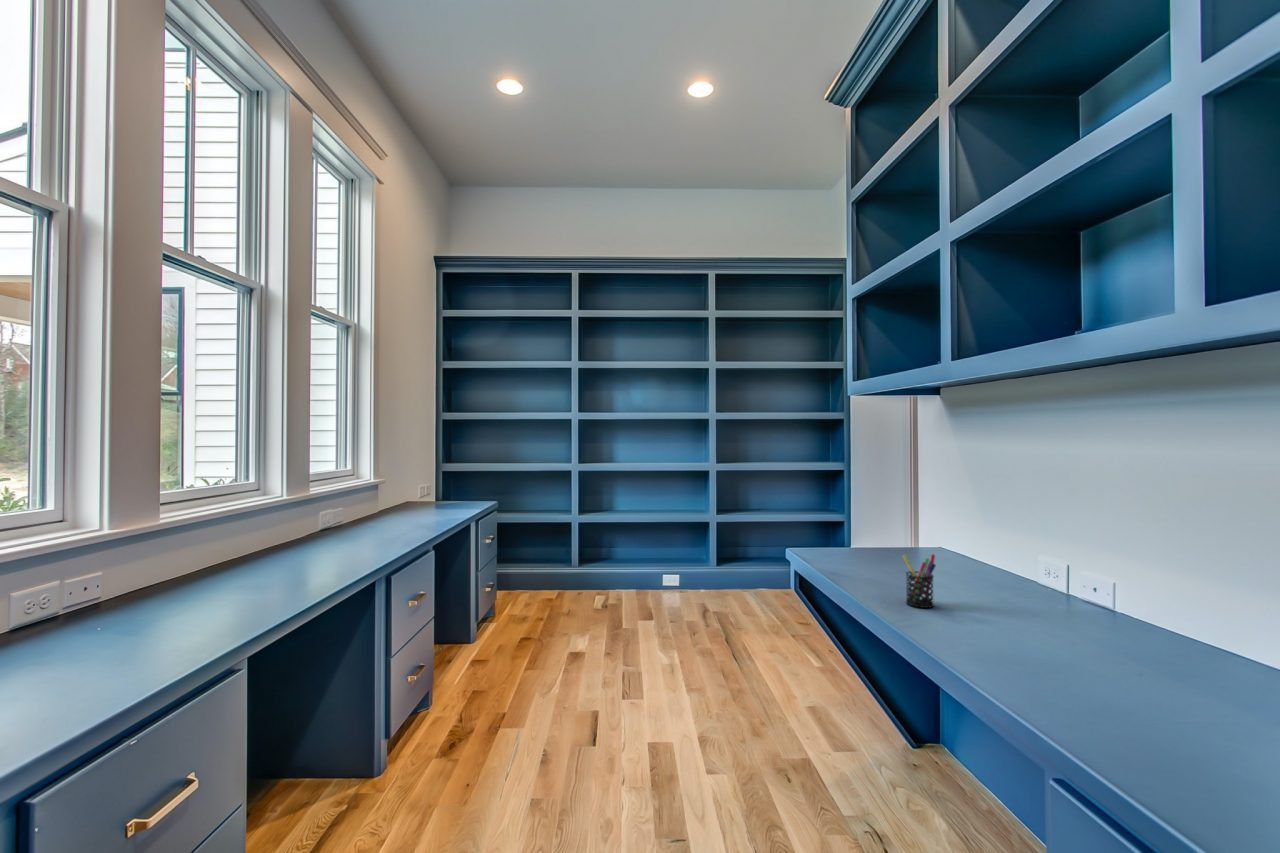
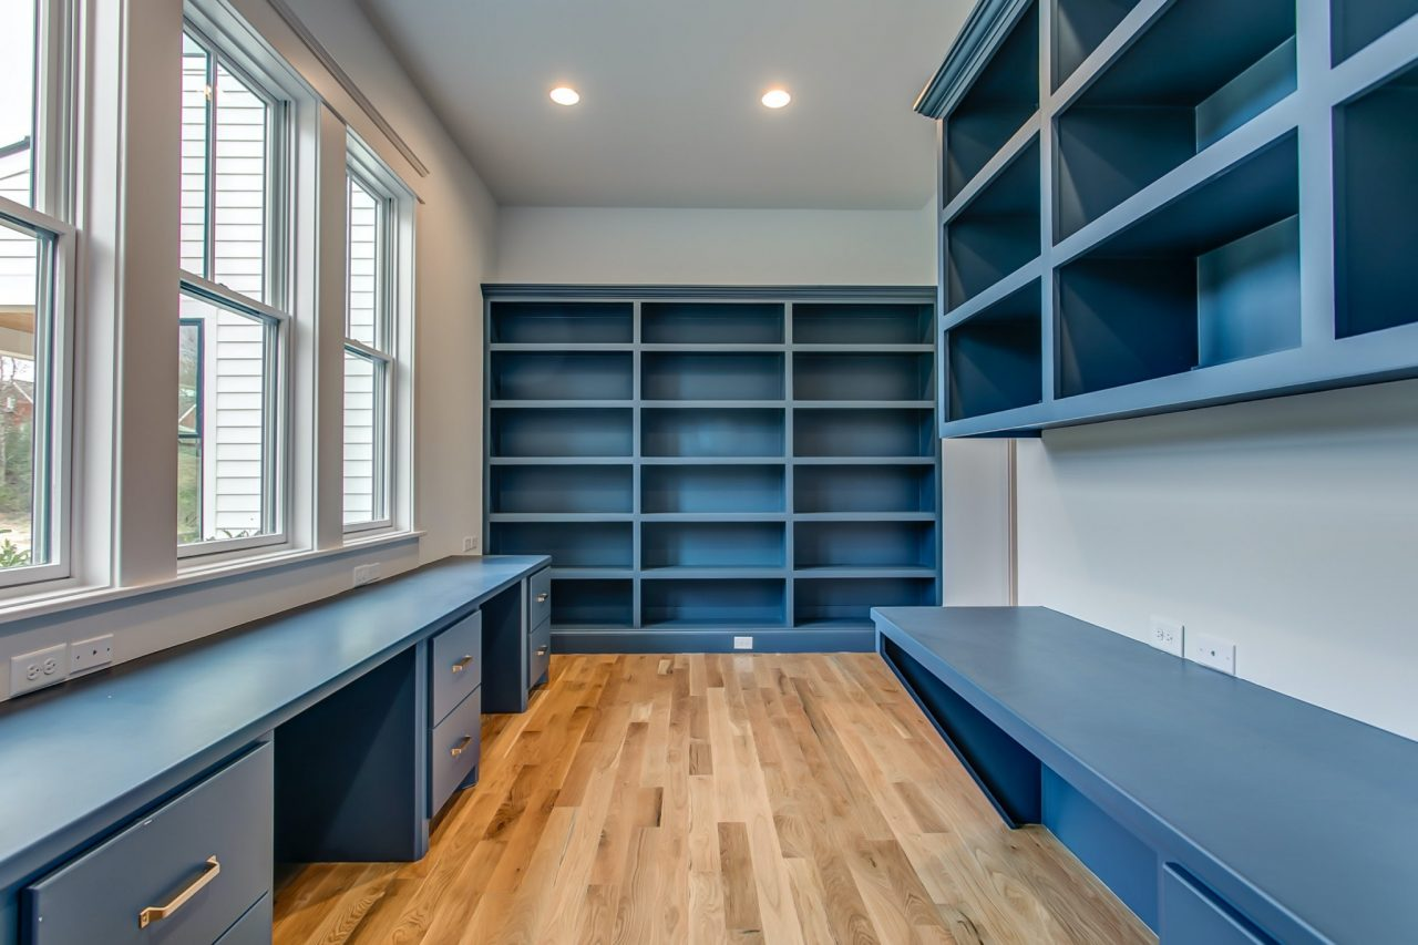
- pen holder [902,553,937,609]
